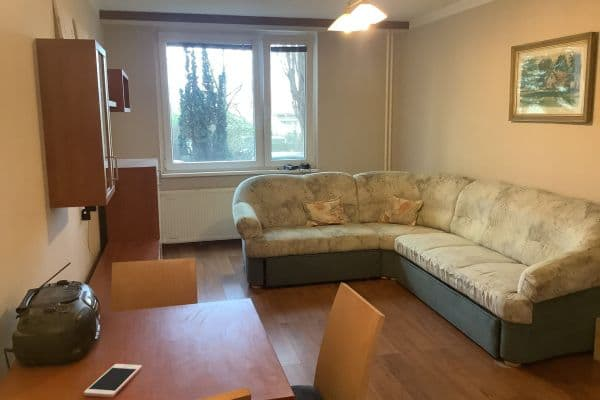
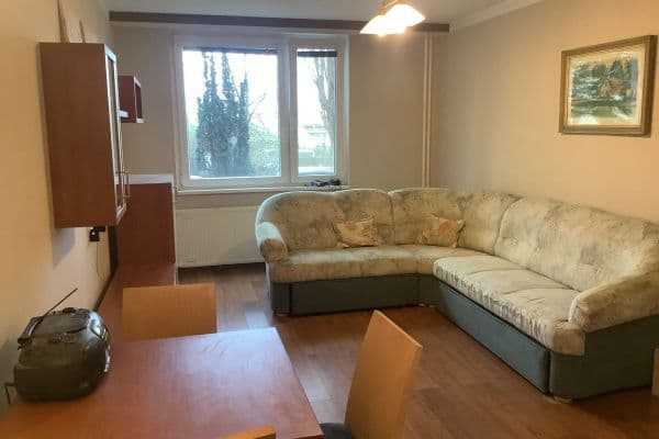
- cell phone [83,363,143,398]
